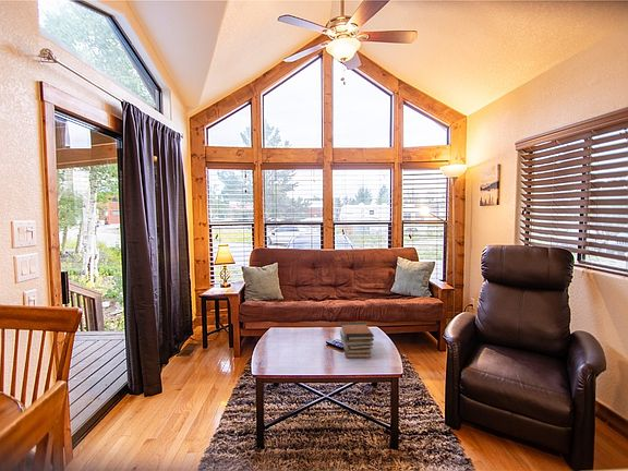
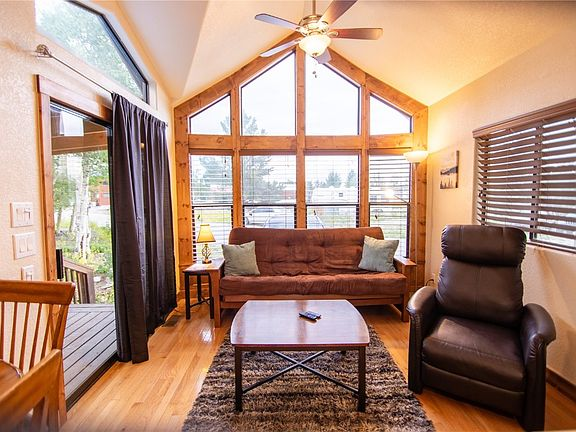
- book stack [339,322,375,359]
